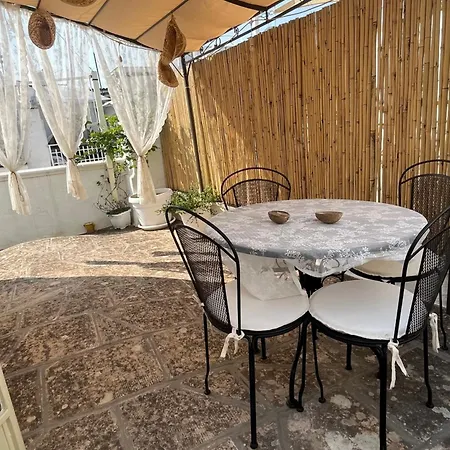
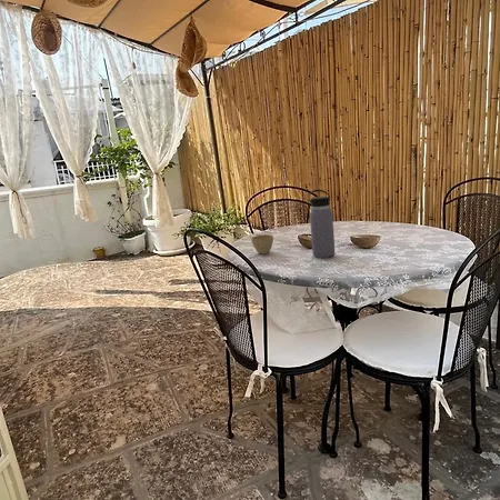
+ flower pot [250,233,274,254]
+ water bottle [308,189,336,259]
